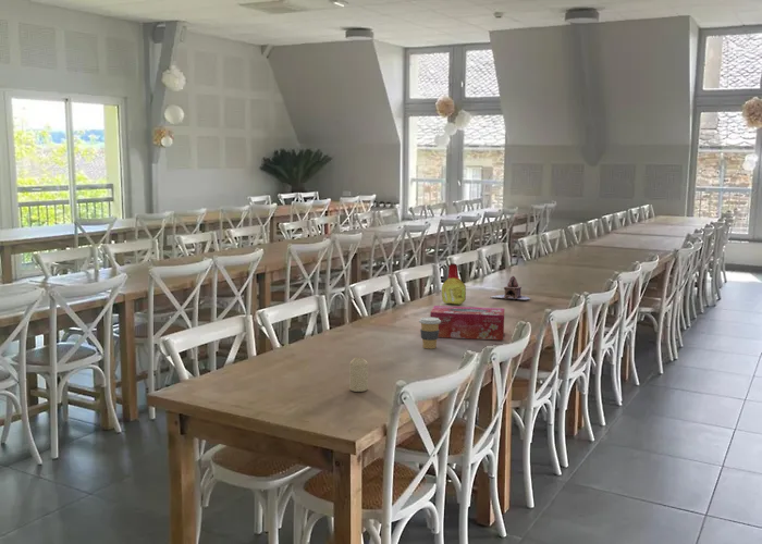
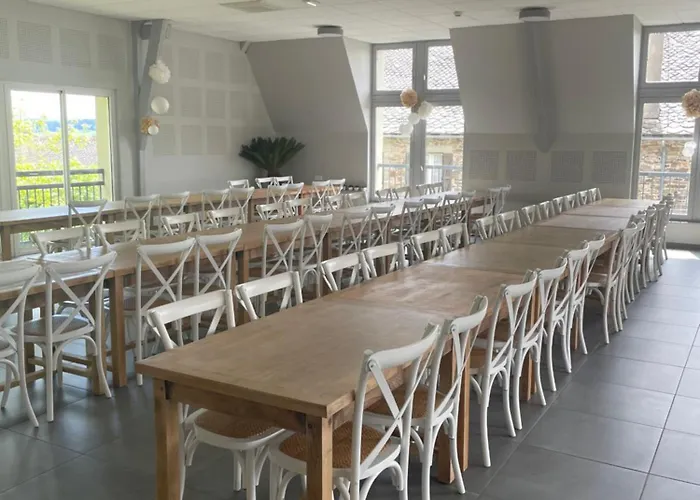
- tissue box [429,305,505,342]
- teapot [491,275,531,300]
- coffee cup [418,316,441,349]
- candle [348,356,369,393]
- bottle [441,262,467,306]
